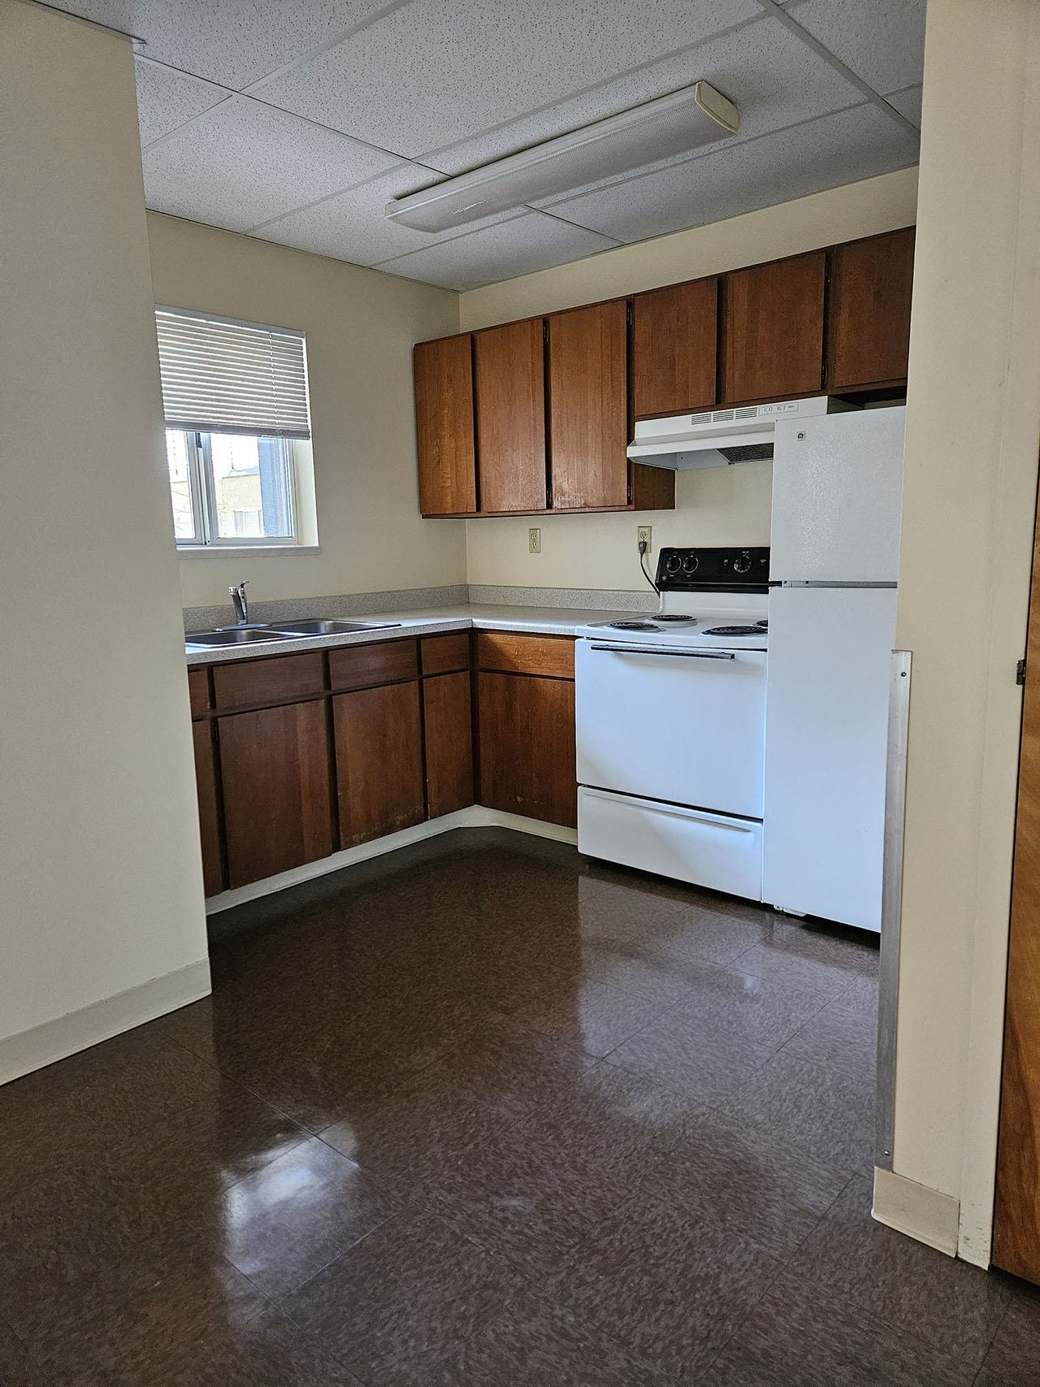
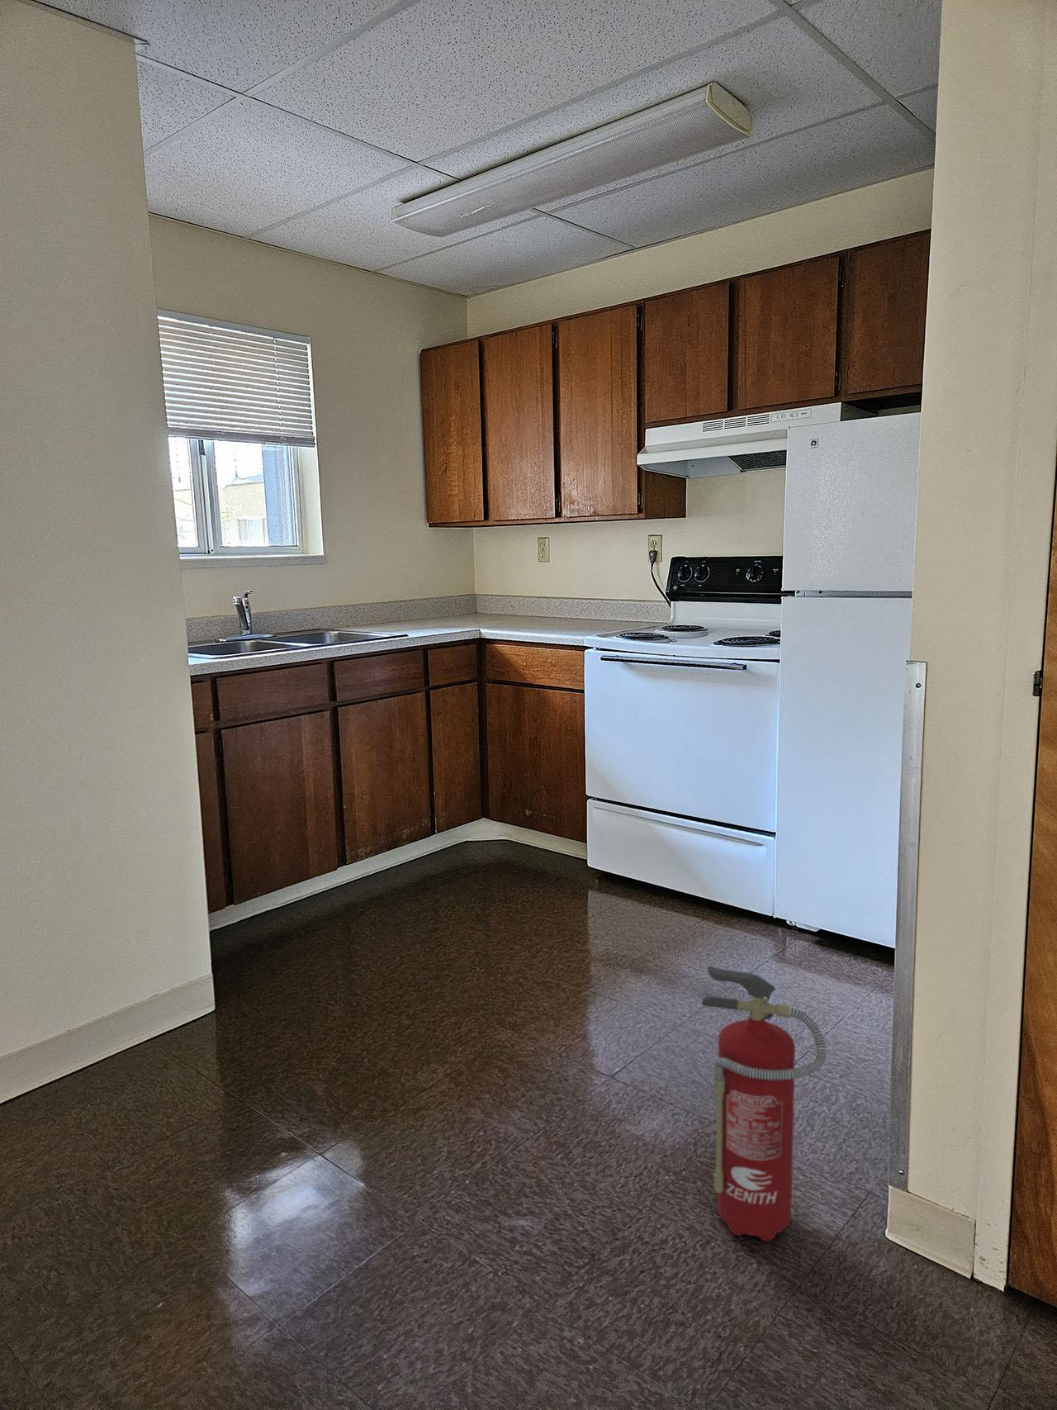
+ fire extinguisher [701,966,827,1242]
